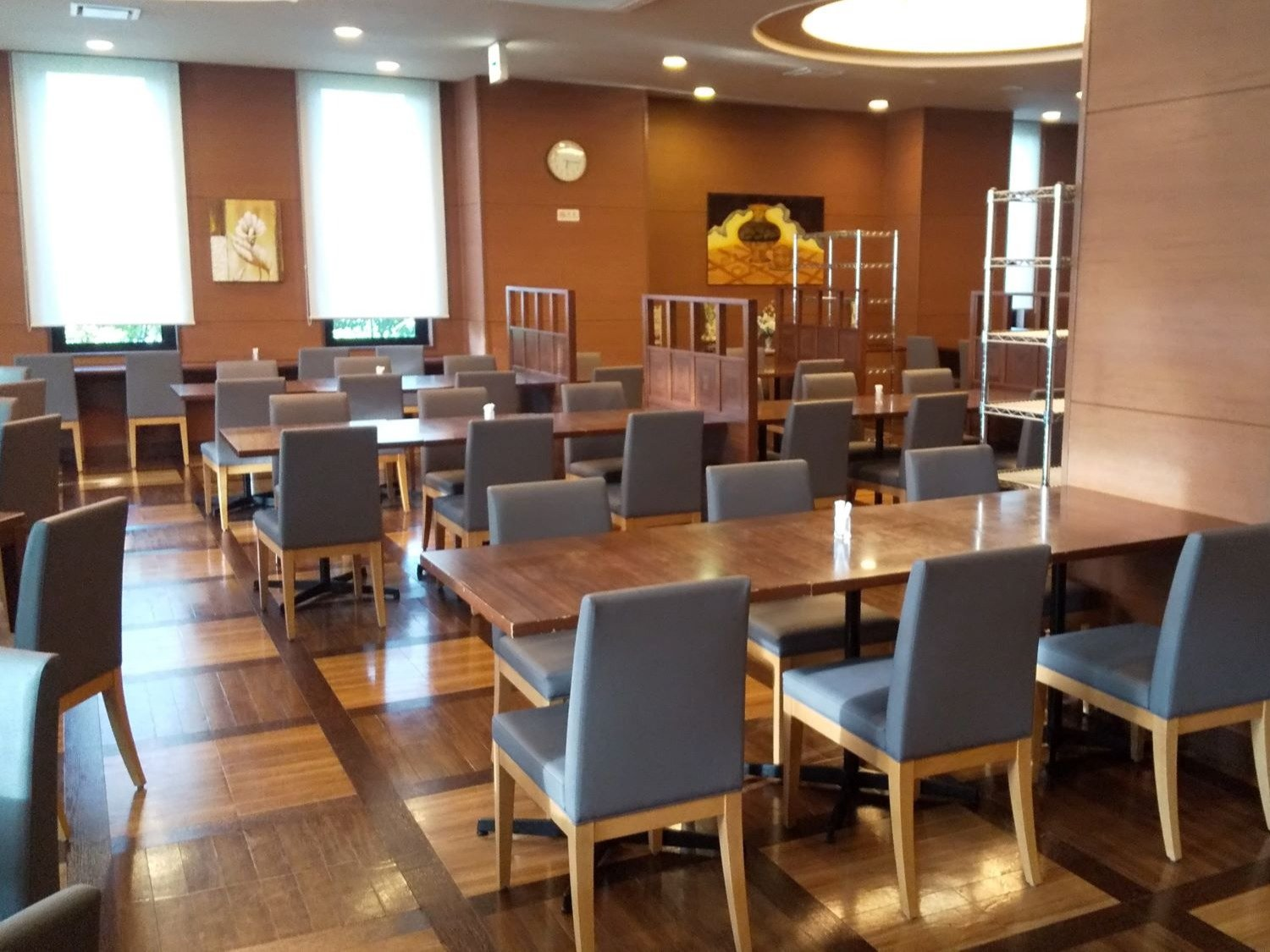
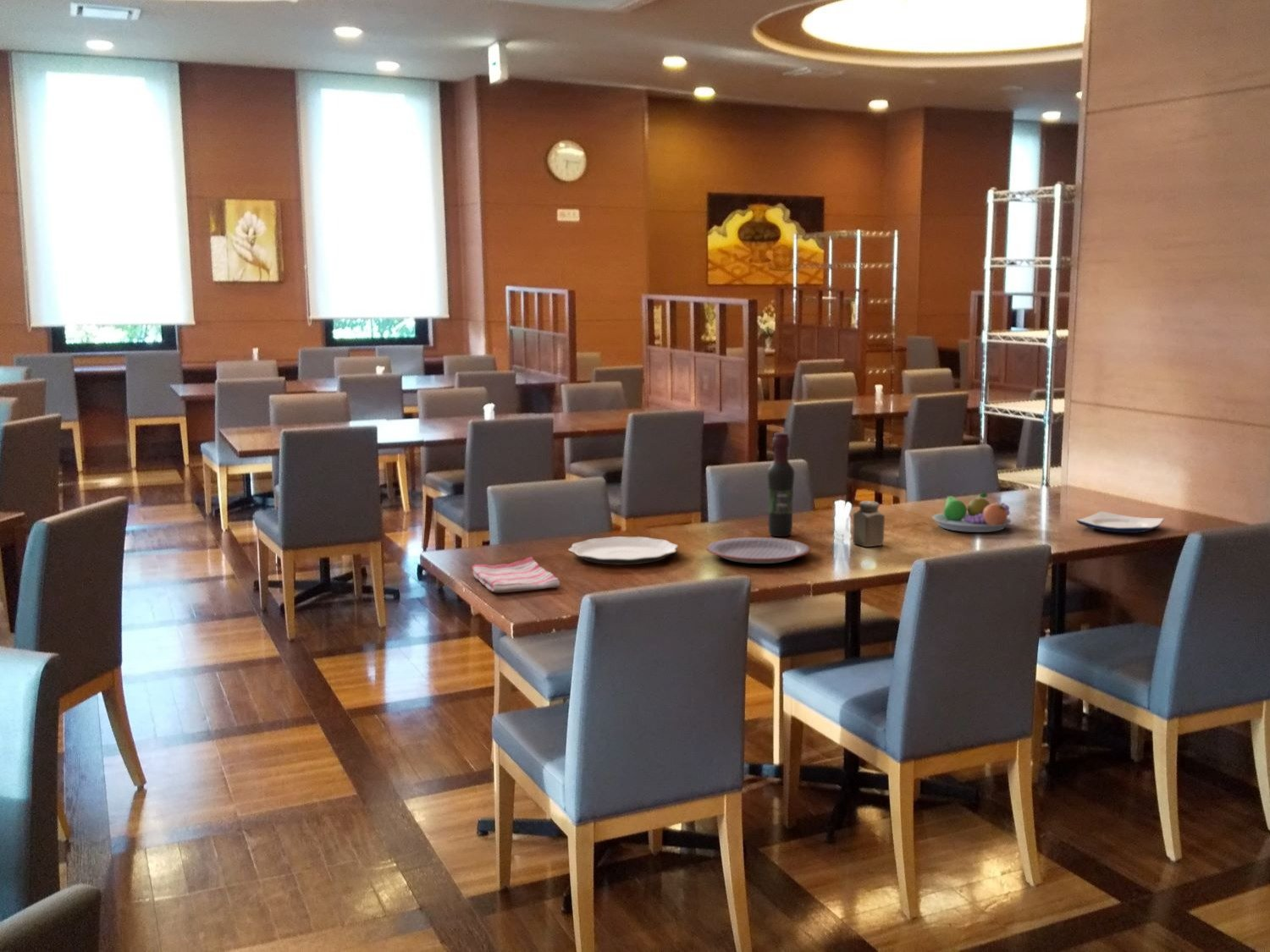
+ dish towel [471,556,560,593]
+ salt shaker [852,500,886,548]
+ plate [705,537,811,564]
+ wine bottle [766,432,795,537]
+ fruit bowl [931,492,1013,533]
+ plate [567,536,679,565]
+ plate [1075,510,1165,534]
